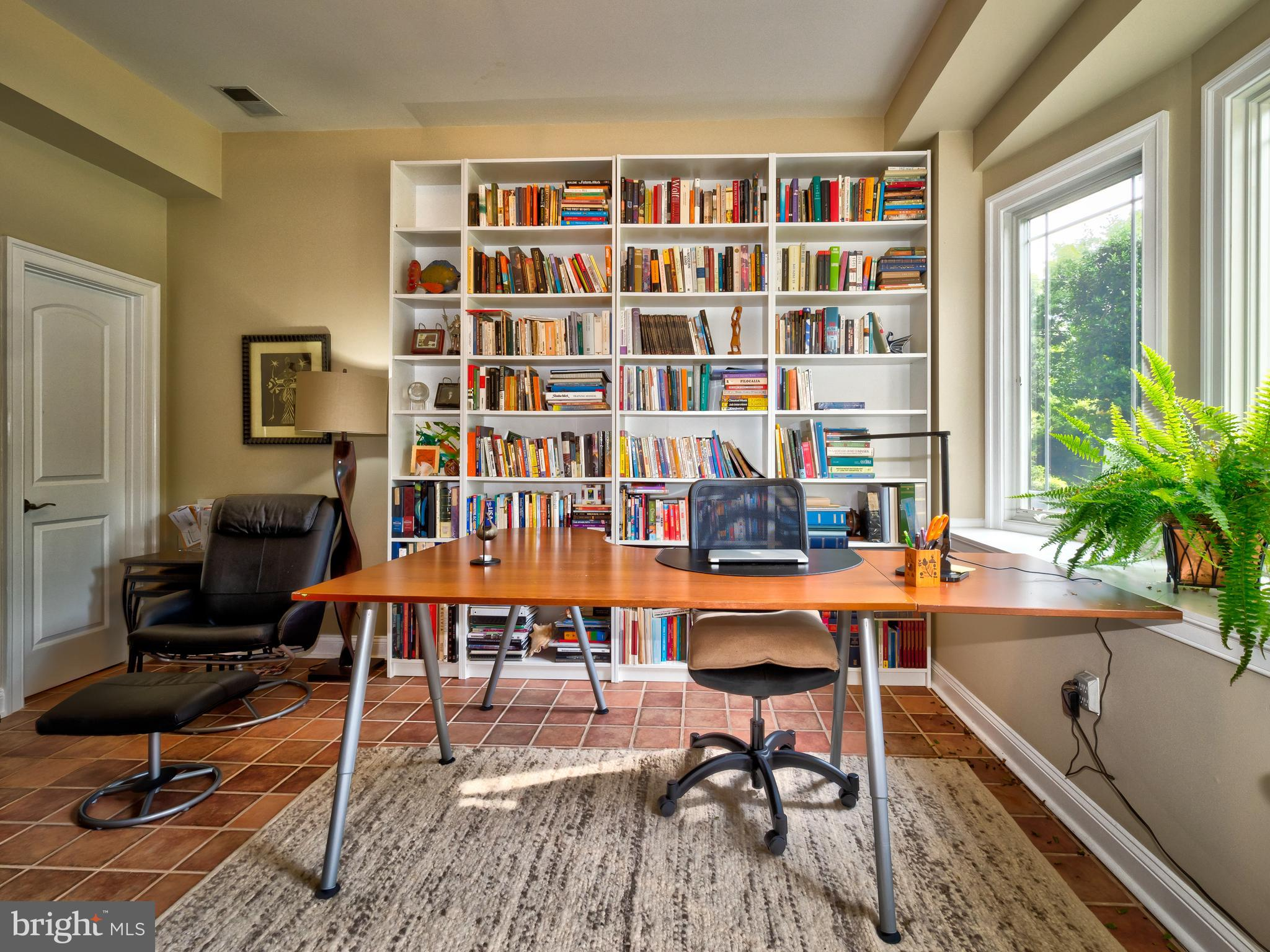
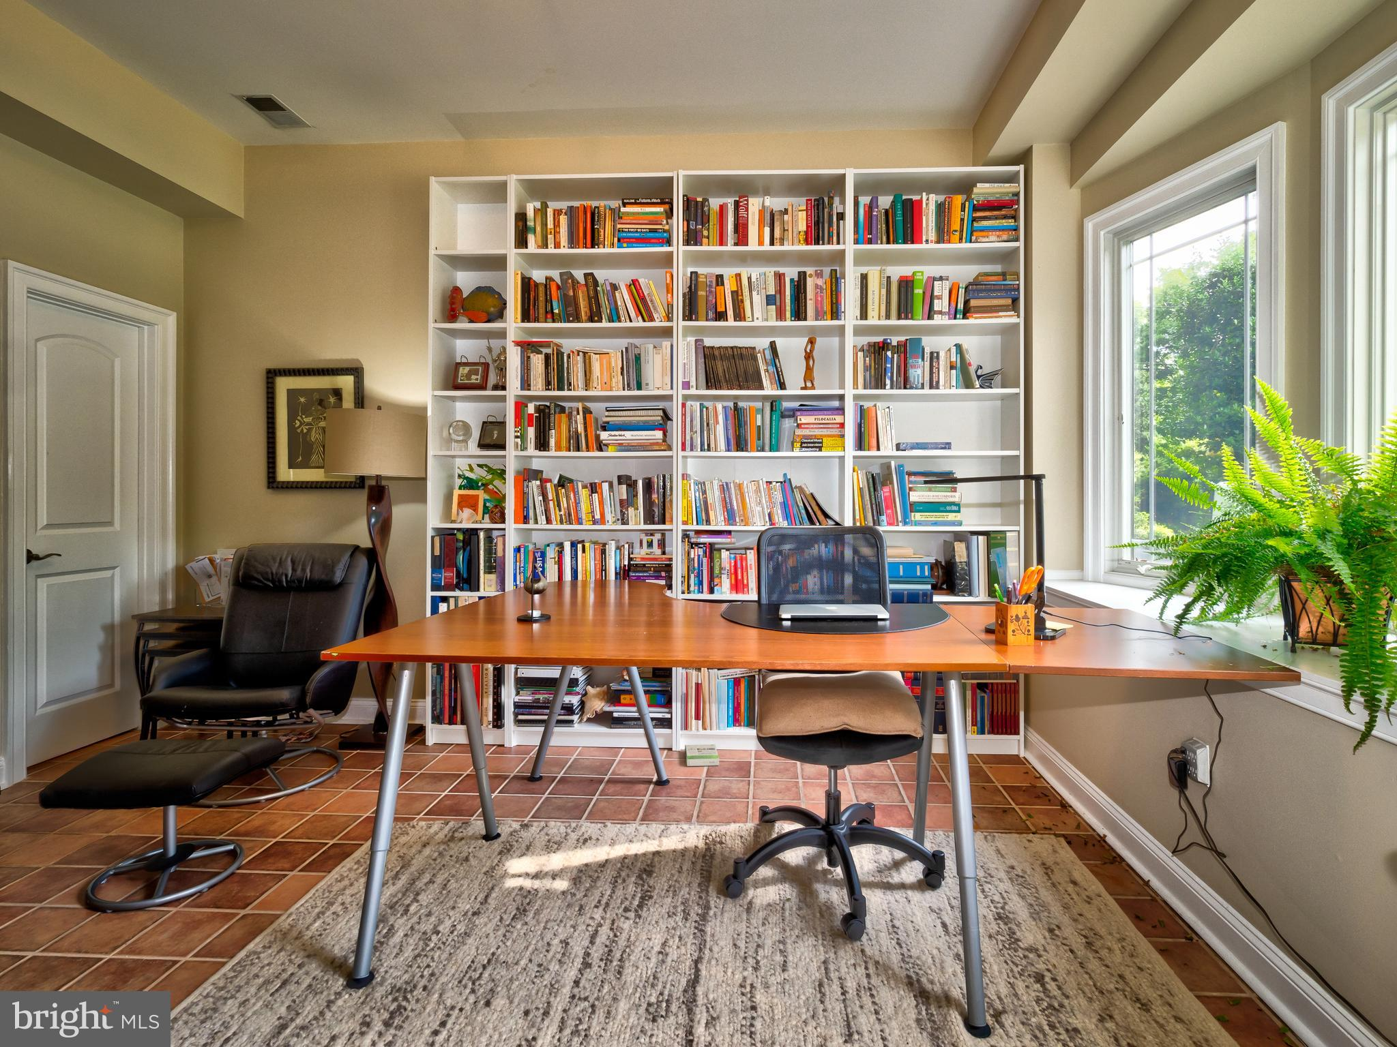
+ box [684,743,719,767]
